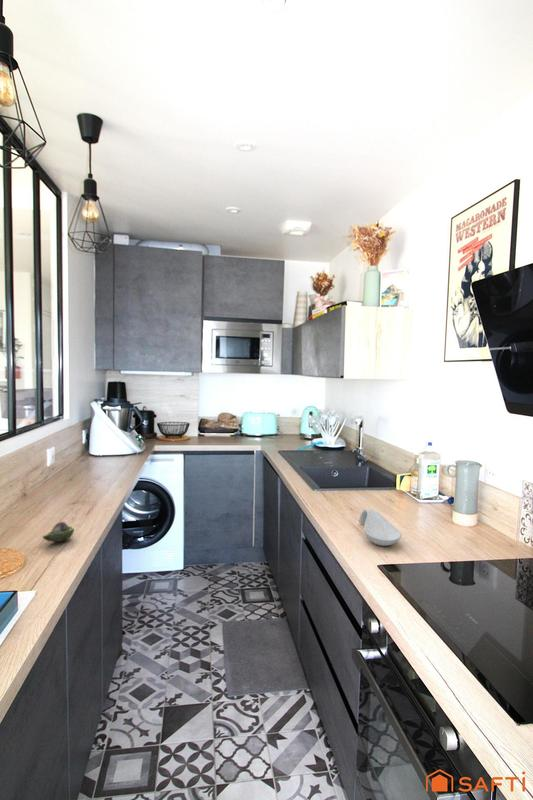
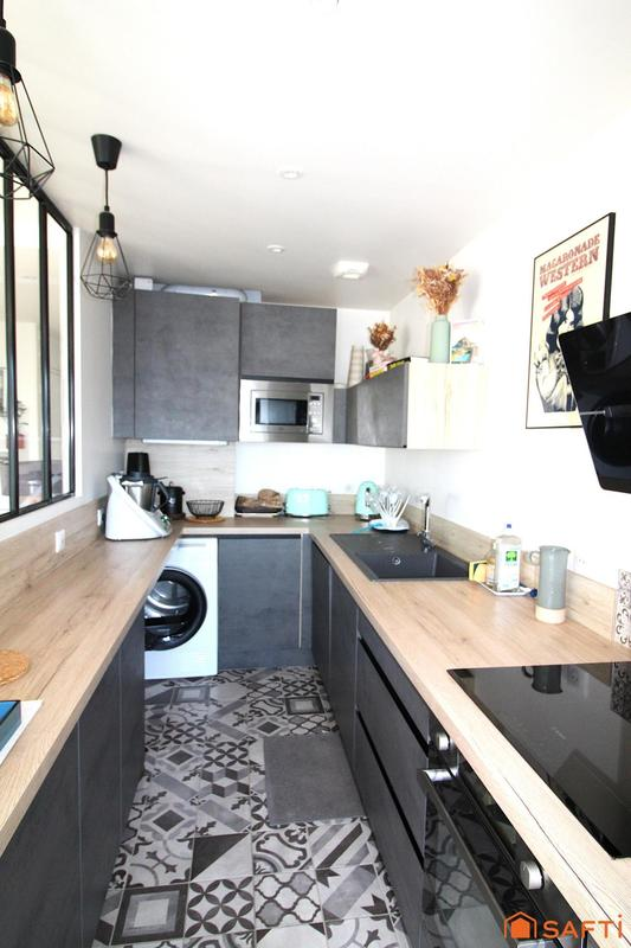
- fruit [42,521,75,543]
- spoon rest [358,508,402,547]
